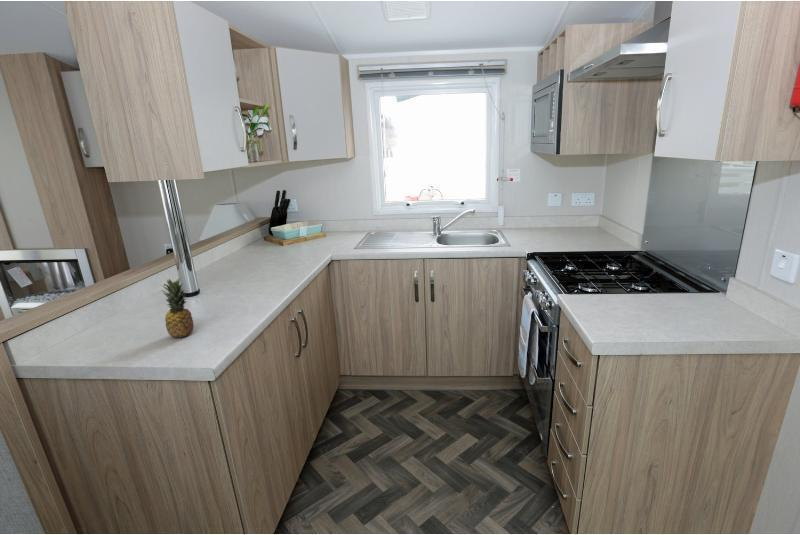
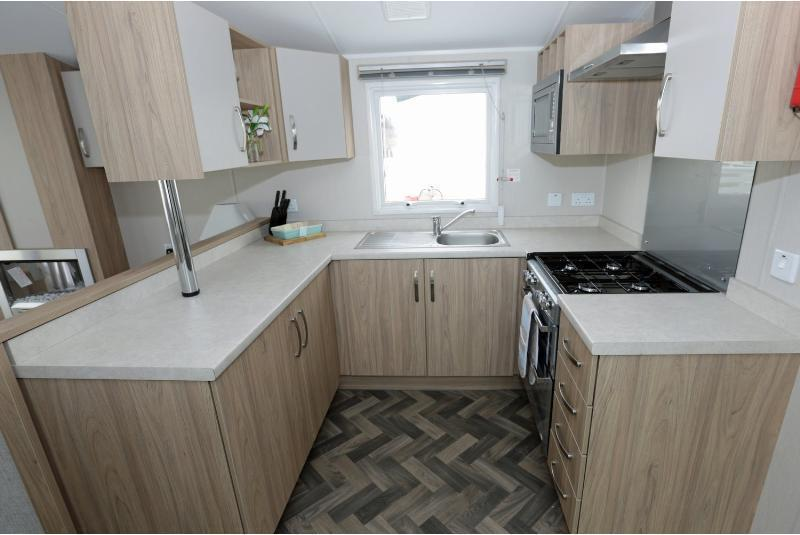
- fruit [160,277,195,339]
